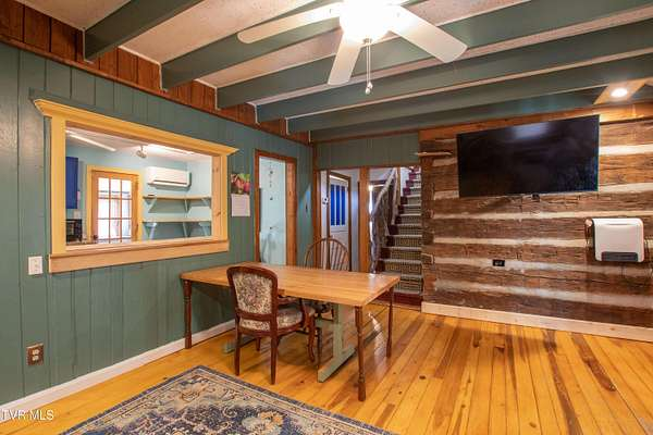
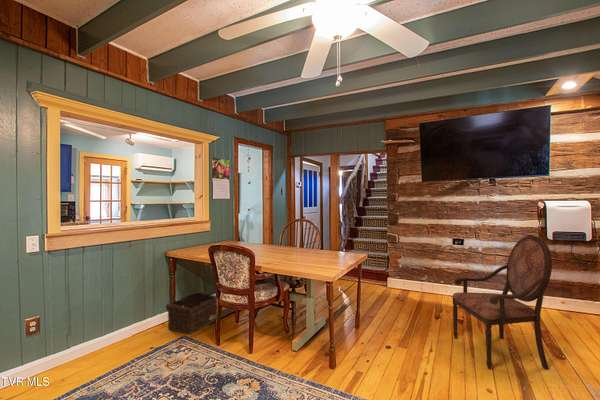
+ armchair [451,235,553,370]
+ basket [161,292,218,335]
